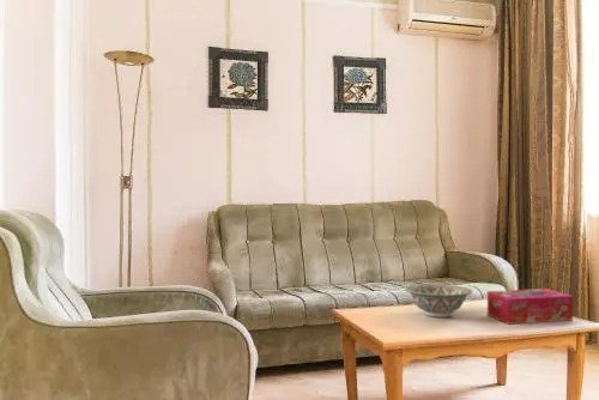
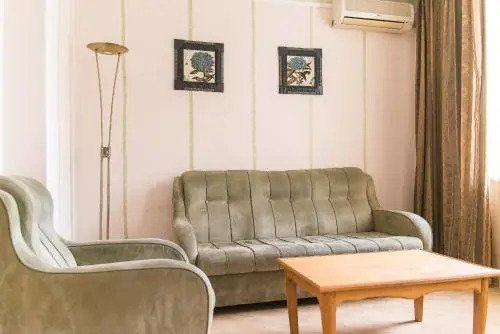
- decorative bowl [404,283,473,319]
- tissue box [486,287,574,326]
